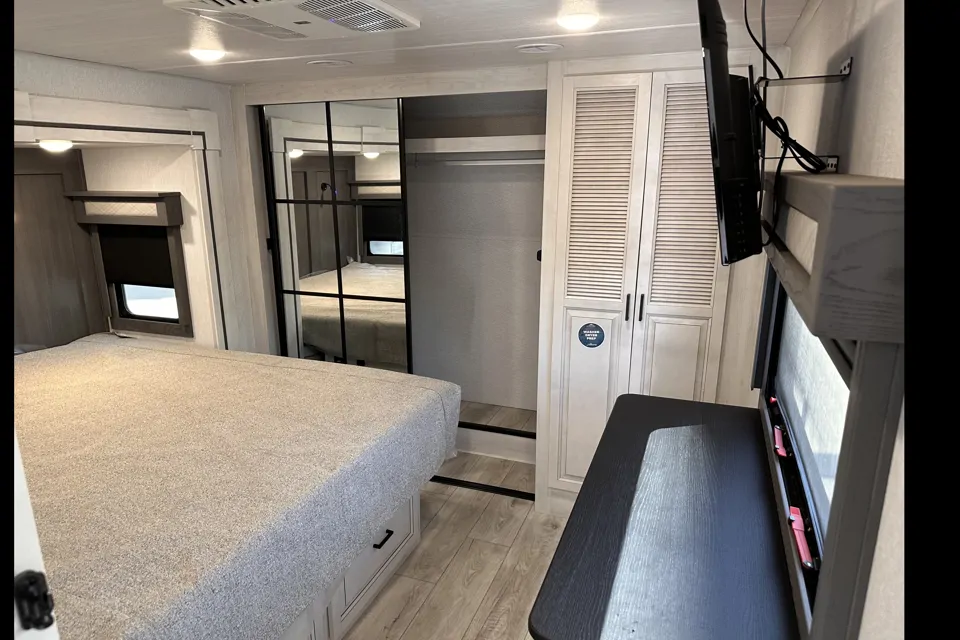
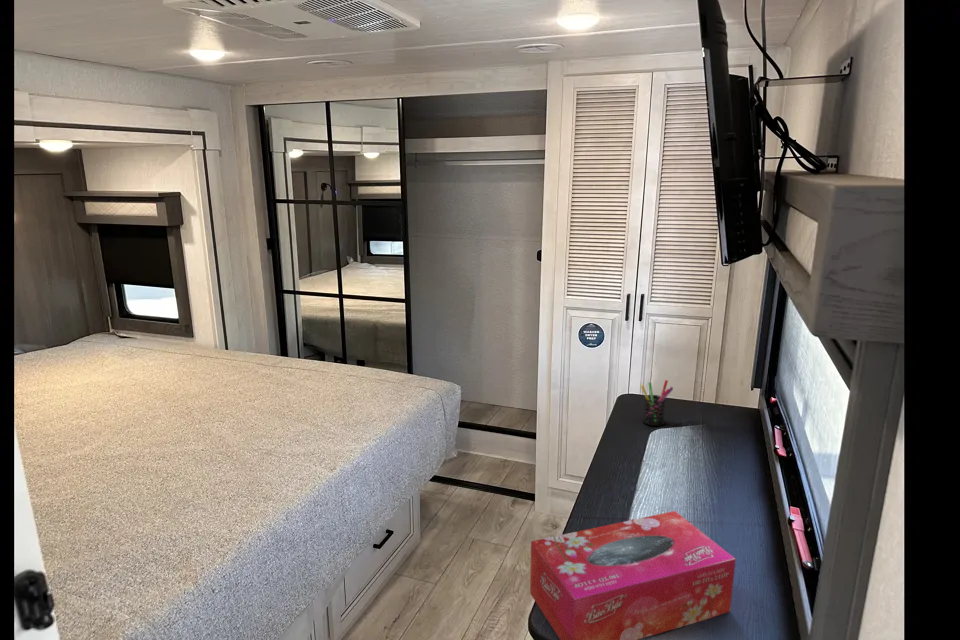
+ pen holder [640,379,674,427]
+ tissue box [529,510,737,640]
